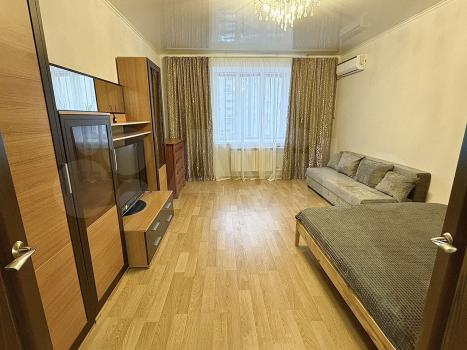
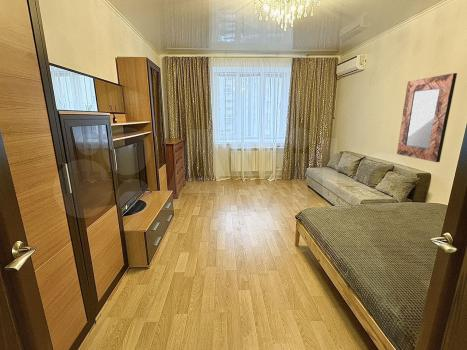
+ home mirror [396,72,458,163]
